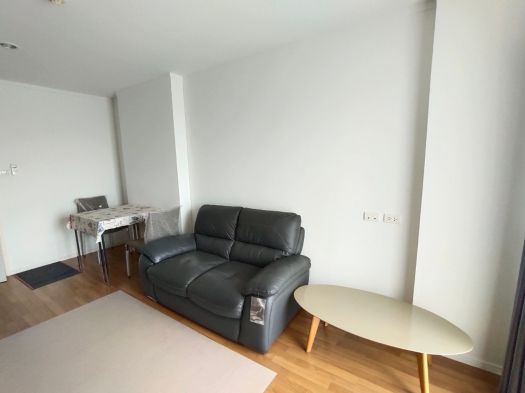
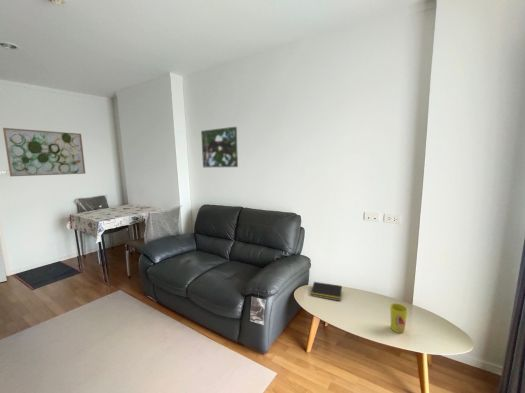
+ wall art [2,127,86,177]
+ cup [389,302,408,334]
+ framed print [200,126,239,168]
+ notepad [310,281,343,302]
